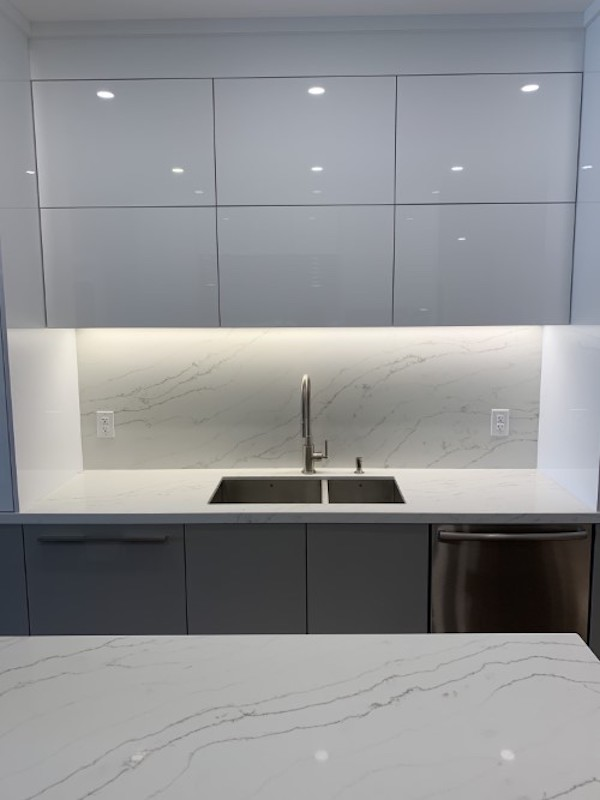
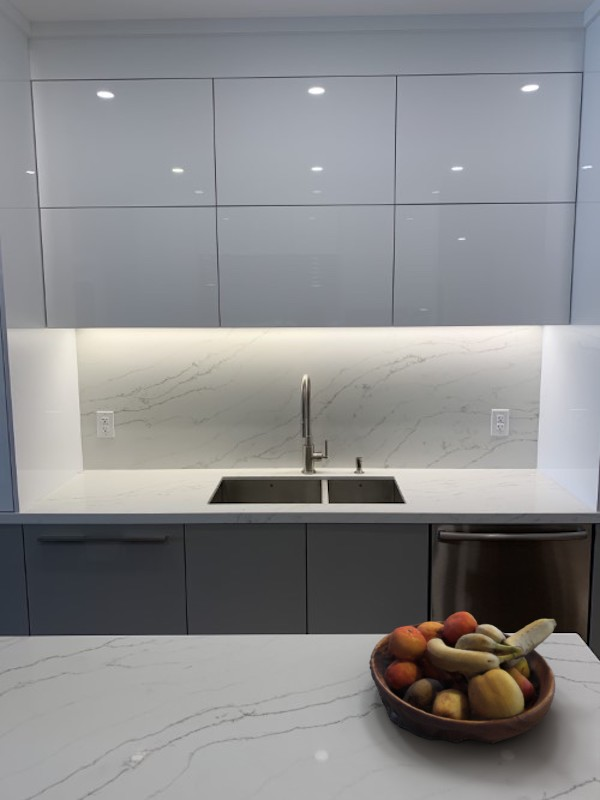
+ fruit bowl [368,611,558,745]
